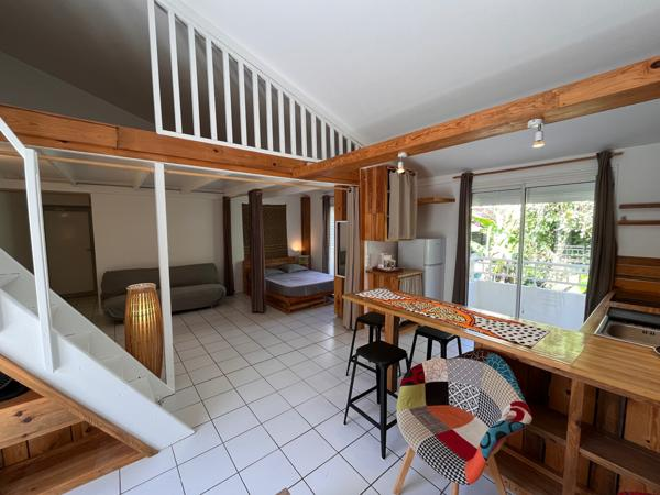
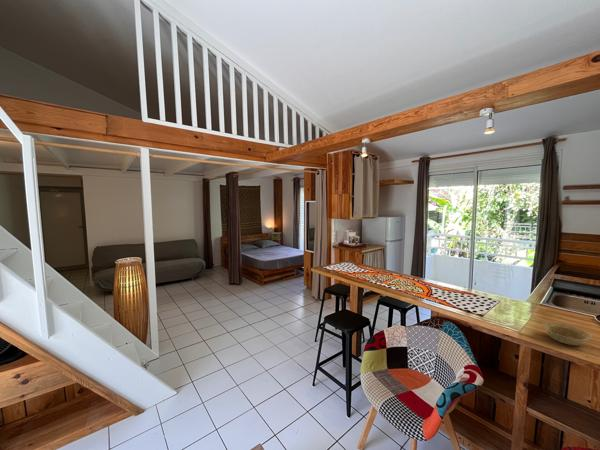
+ bowl [541,321,593,347]
